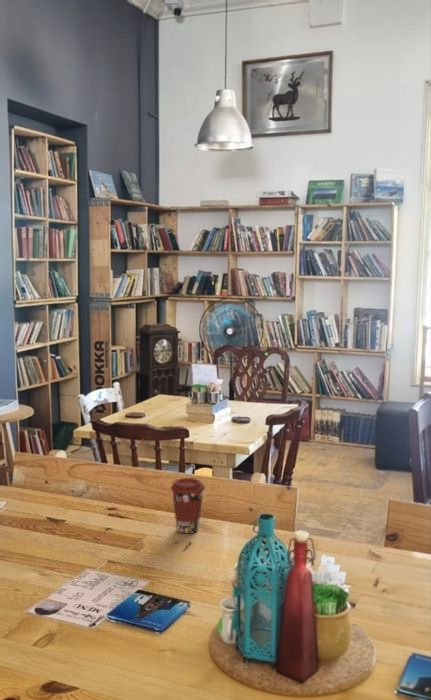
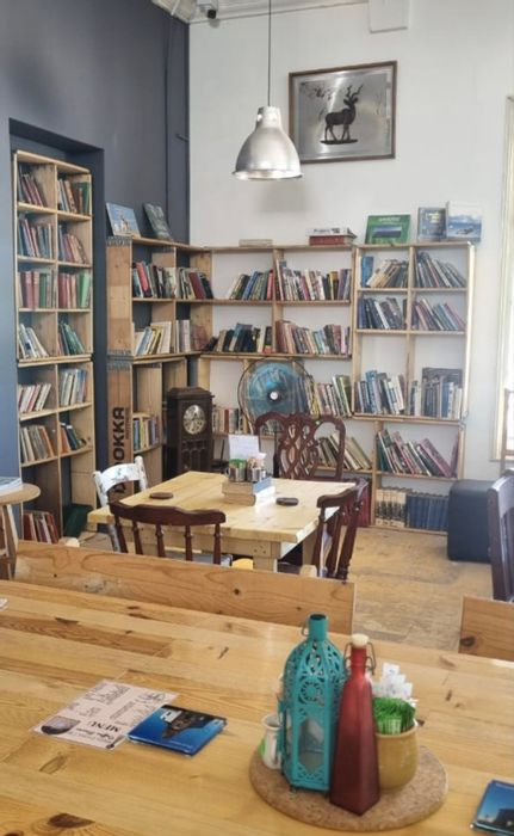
- coffee cup [170,477,206,535]
